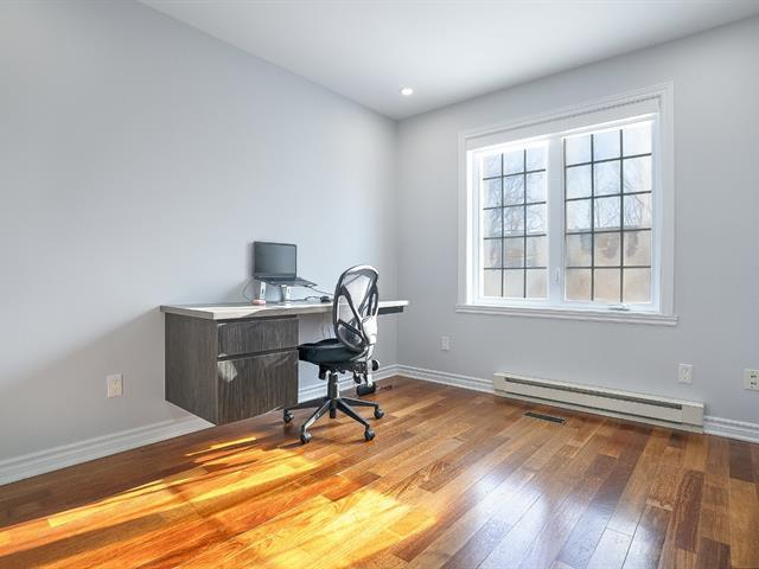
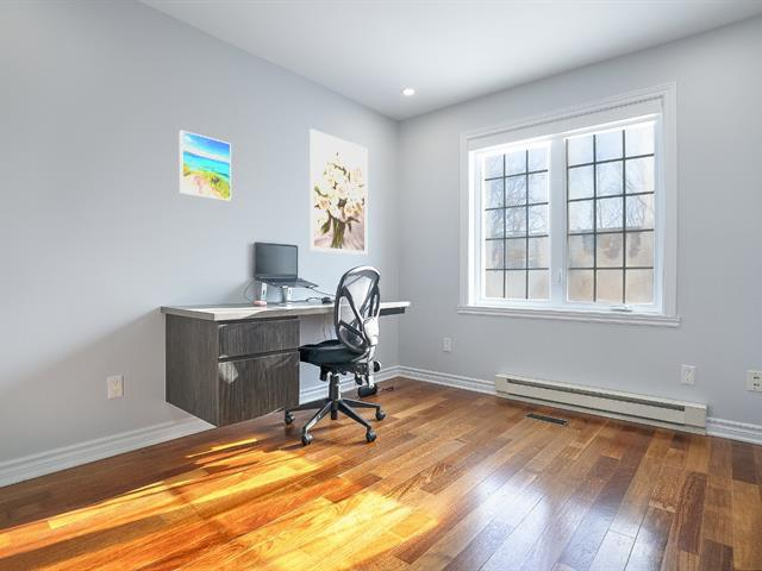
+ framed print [179,130,232,202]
+ wall art [308,127,368,256]
